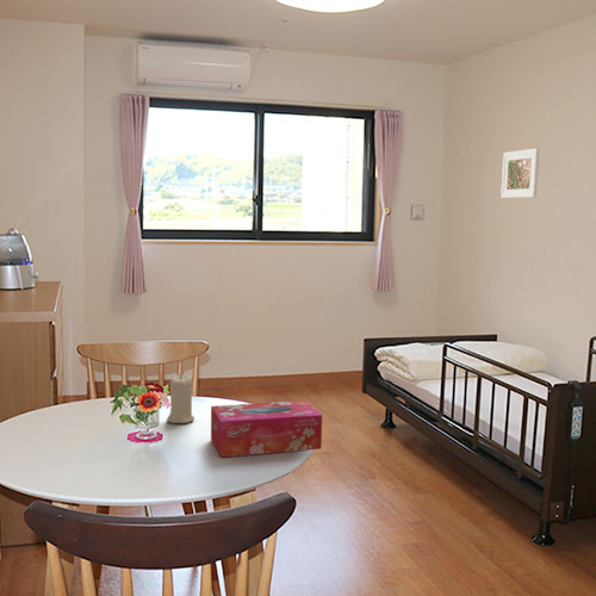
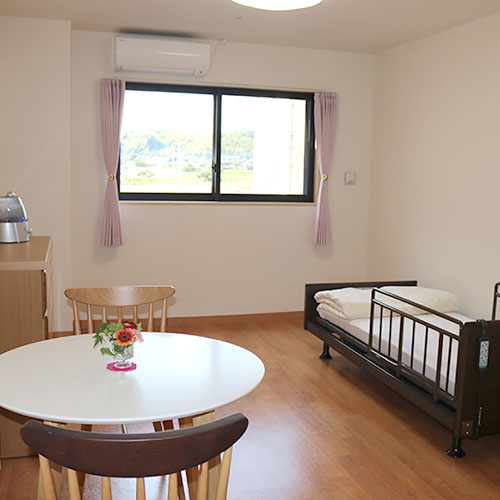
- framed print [499,148,541,199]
- tissue box [210,399,323,458]
- candle [166,373,195,424]
